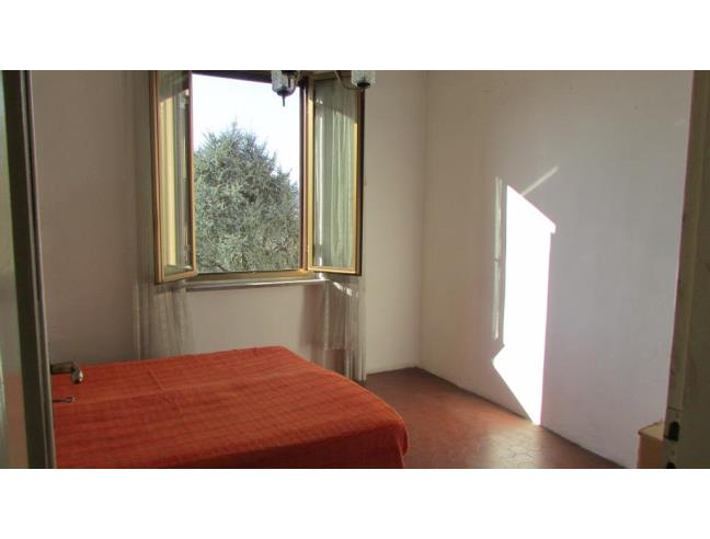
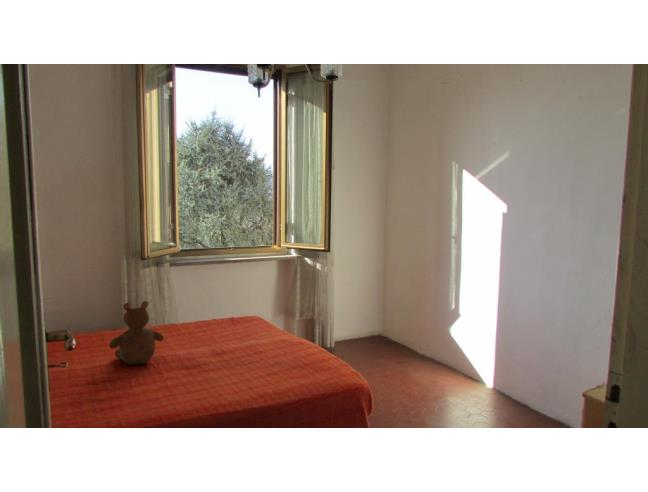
+ teddy bear [108,300,165,366]
